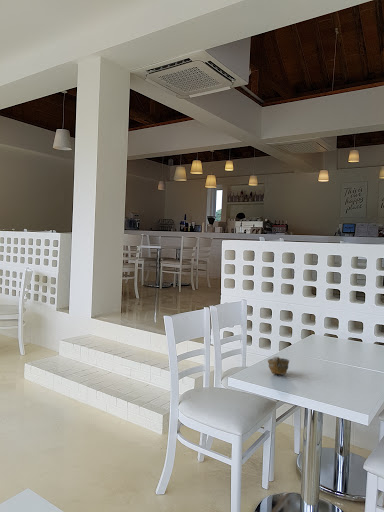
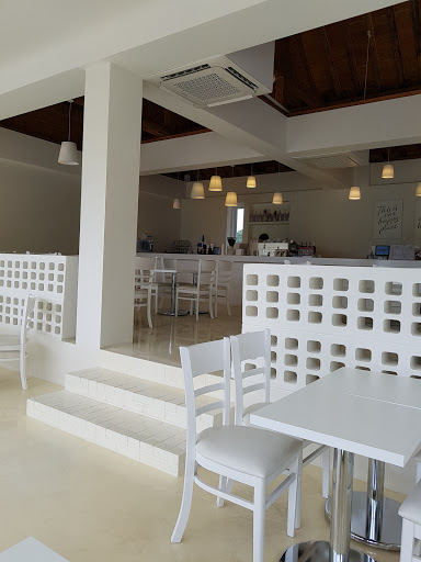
- cup [266,355,290,375]
